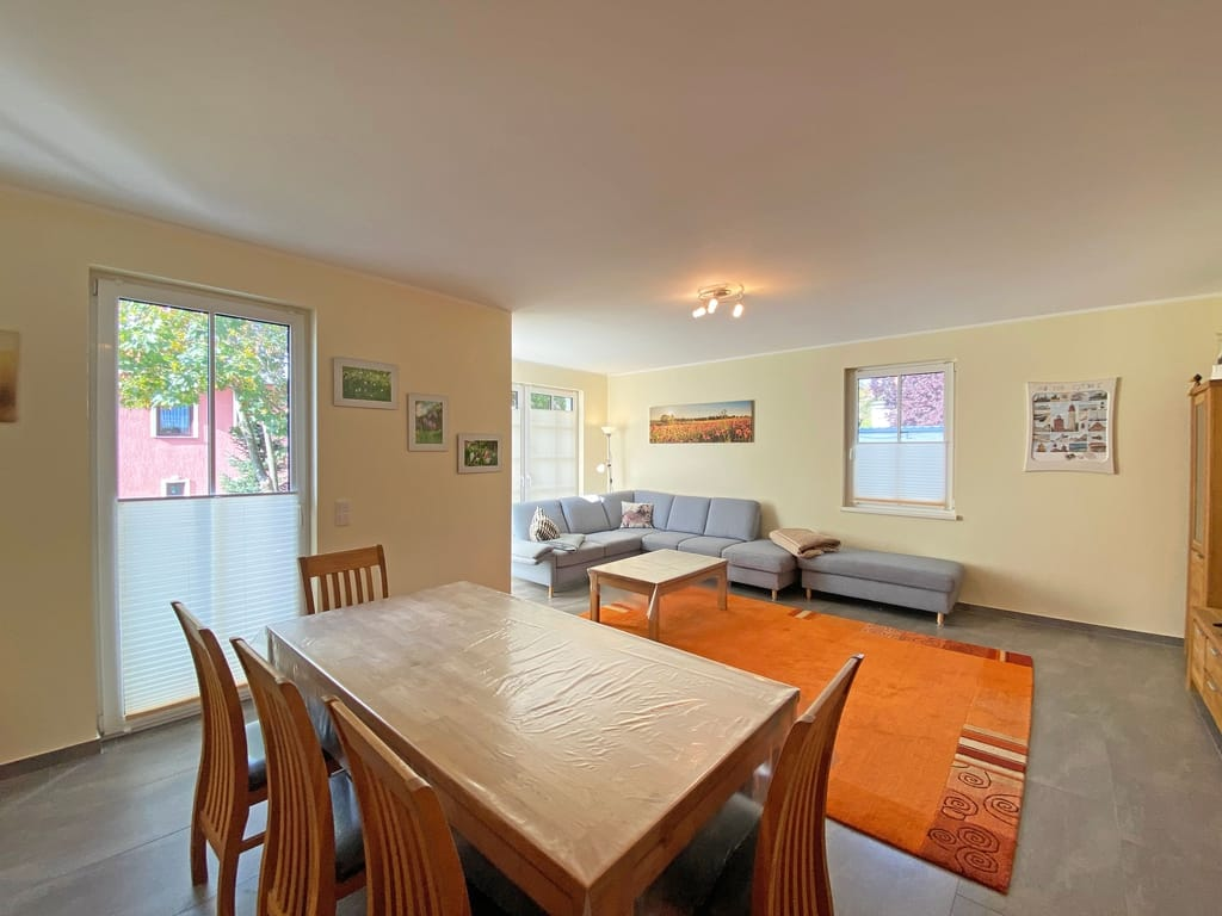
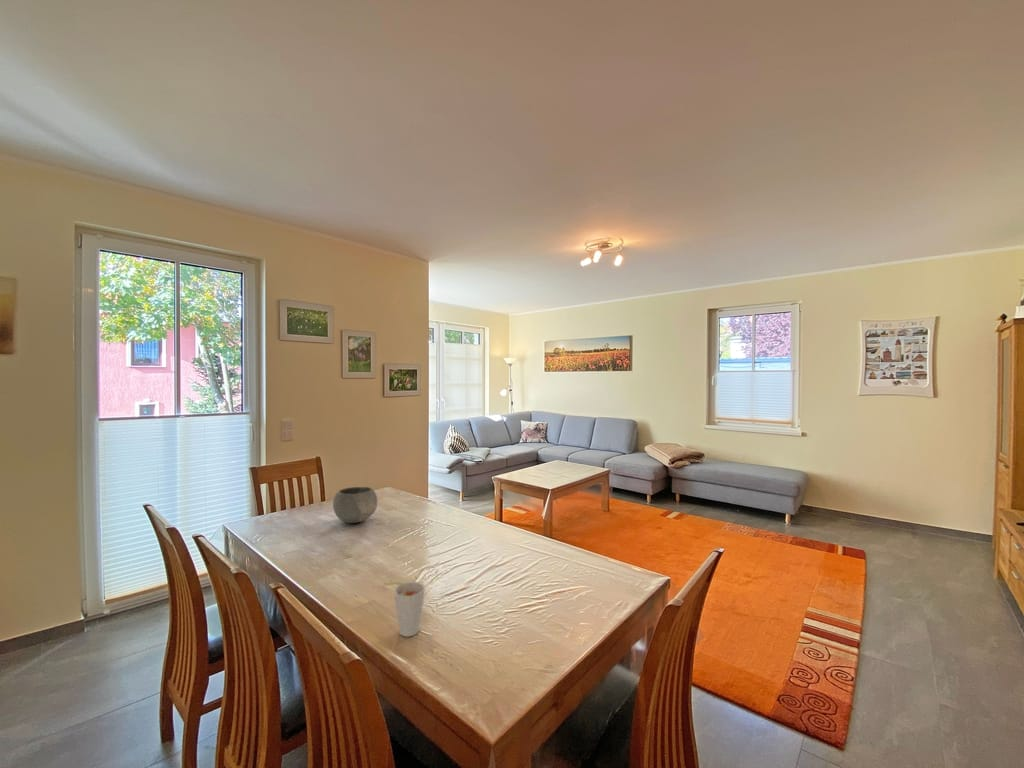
+ cup [384,581,426,638]
+ bowl [332,486,379,524]
